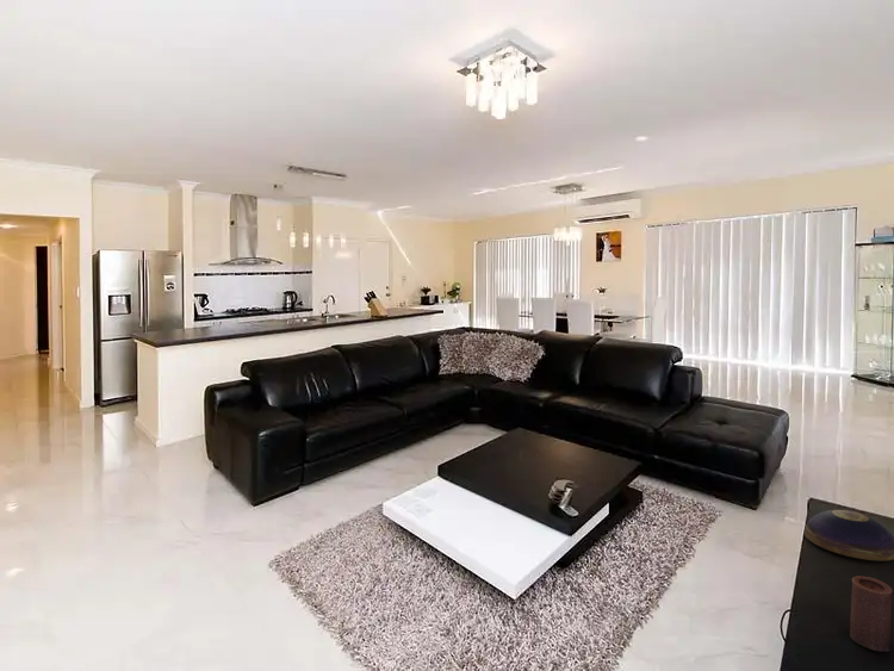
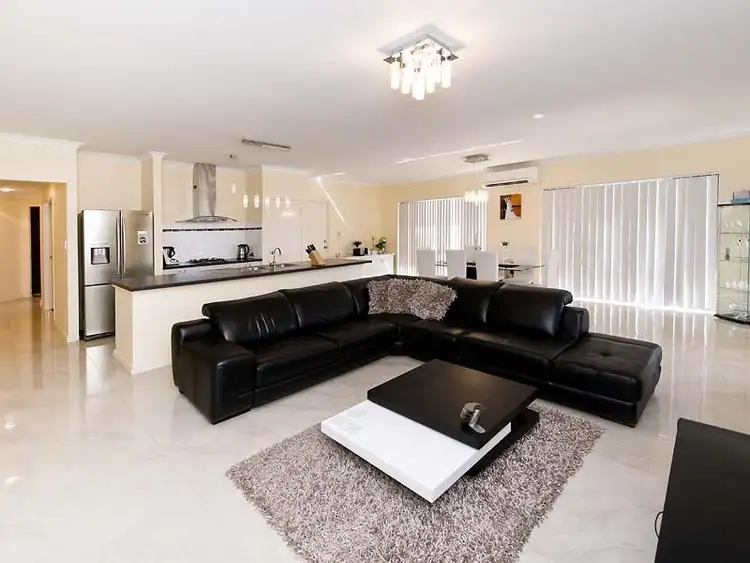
- decorative bowl [803,509,894,561]
- candle [849,574,893,653]
